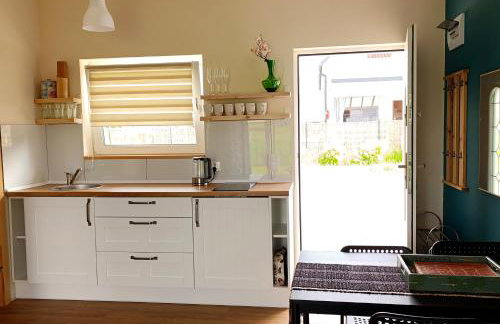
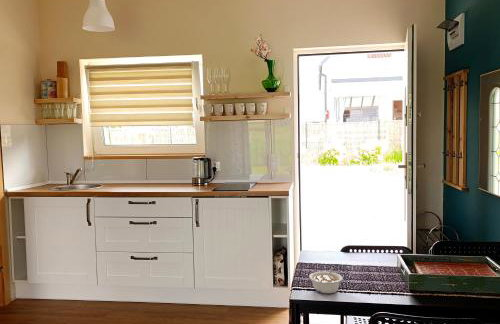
+ legume [308,267,344,294]
